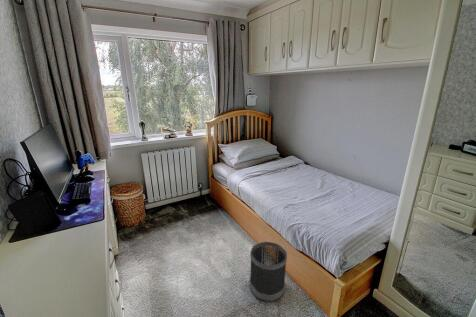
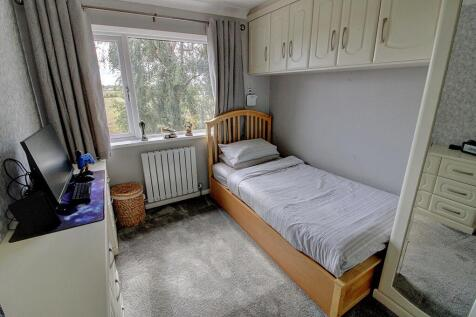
- wastebasket [249,241,288,303]
